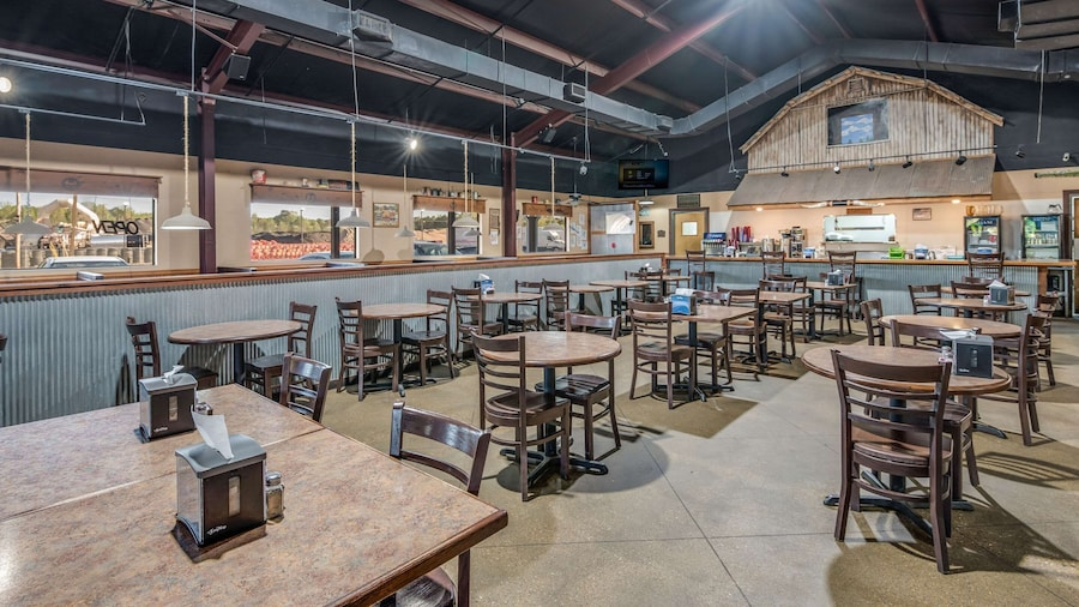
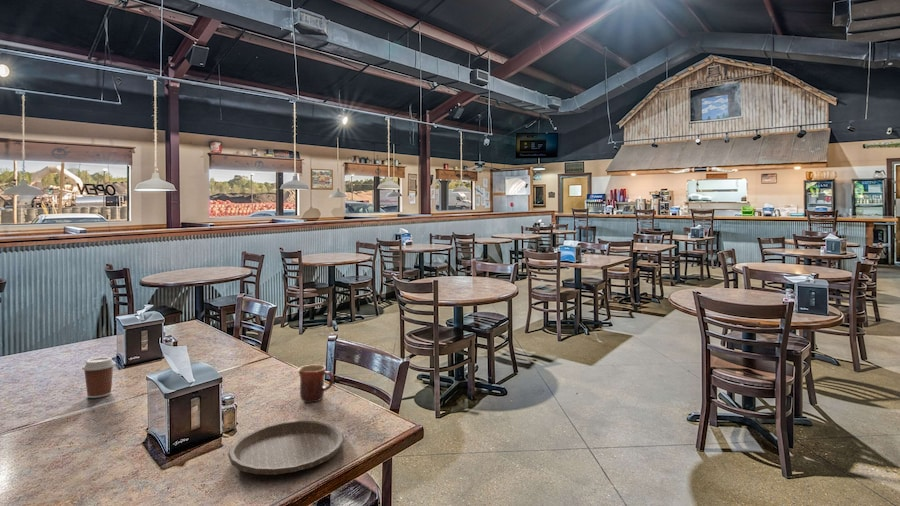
+ plate [227,420,345,476]
+ coffee cup [81,356,117,399]
+ mug [297,364,335,403]
